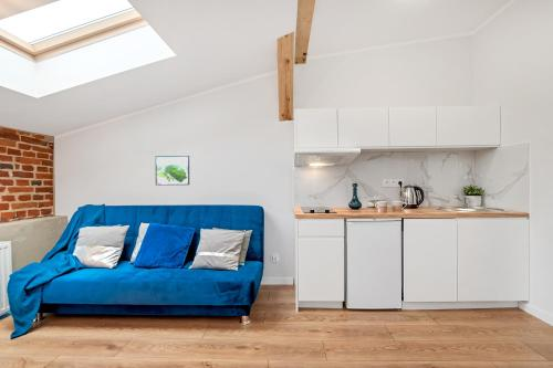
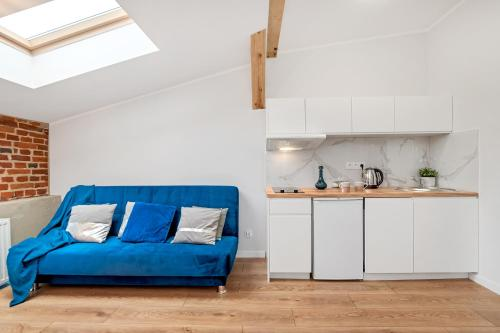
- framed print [154,155,190,187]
